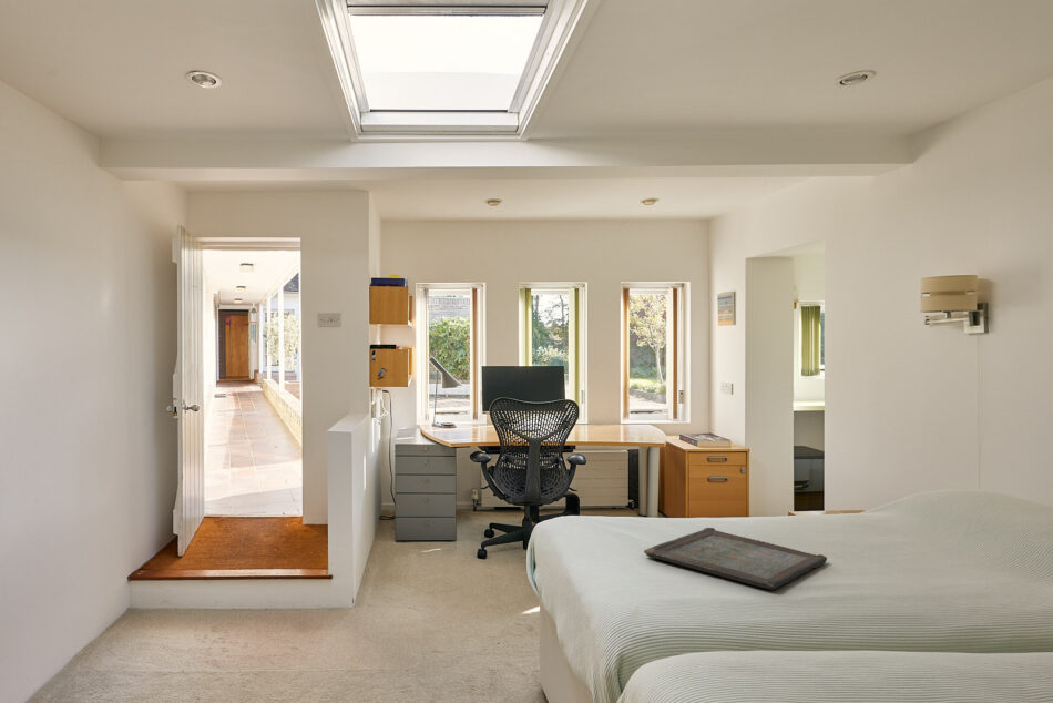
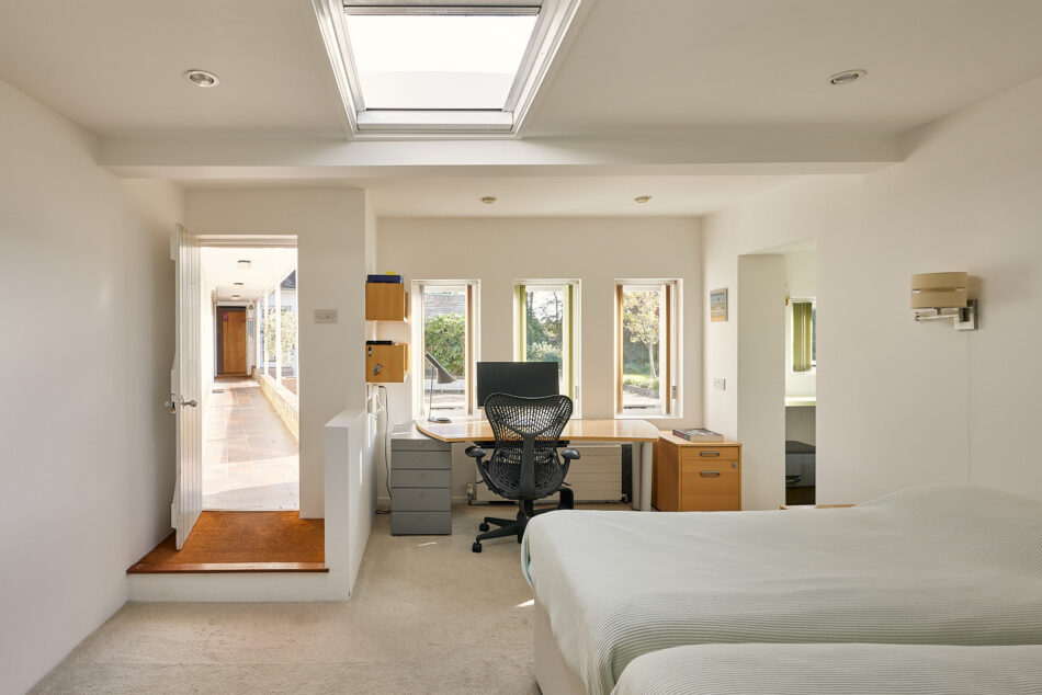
- serving tray [643,527,828,590]
